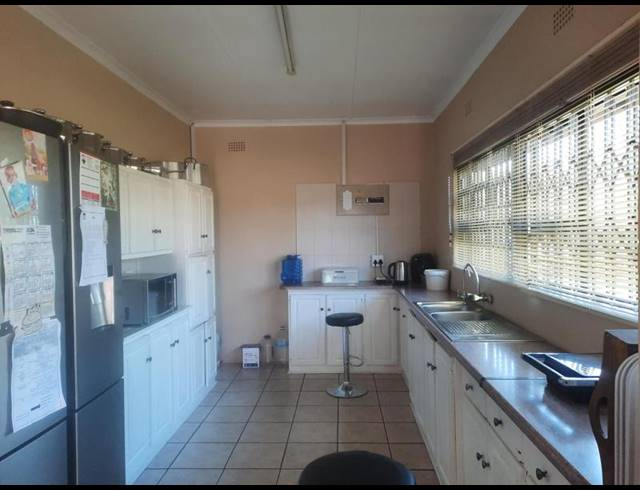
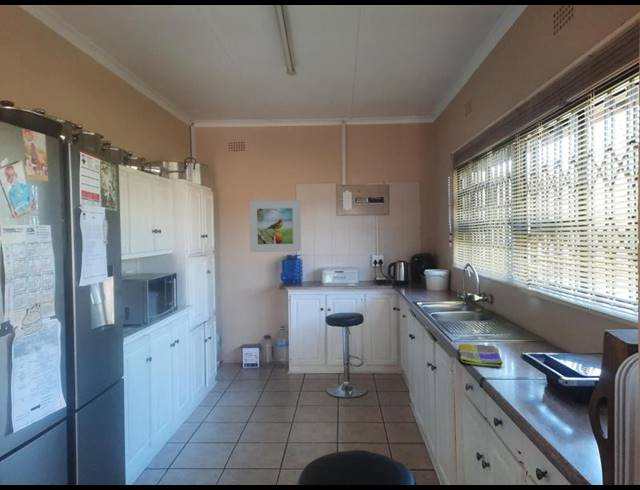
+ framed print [248,199,302,253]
+ dish towel [458,343,504,368]
